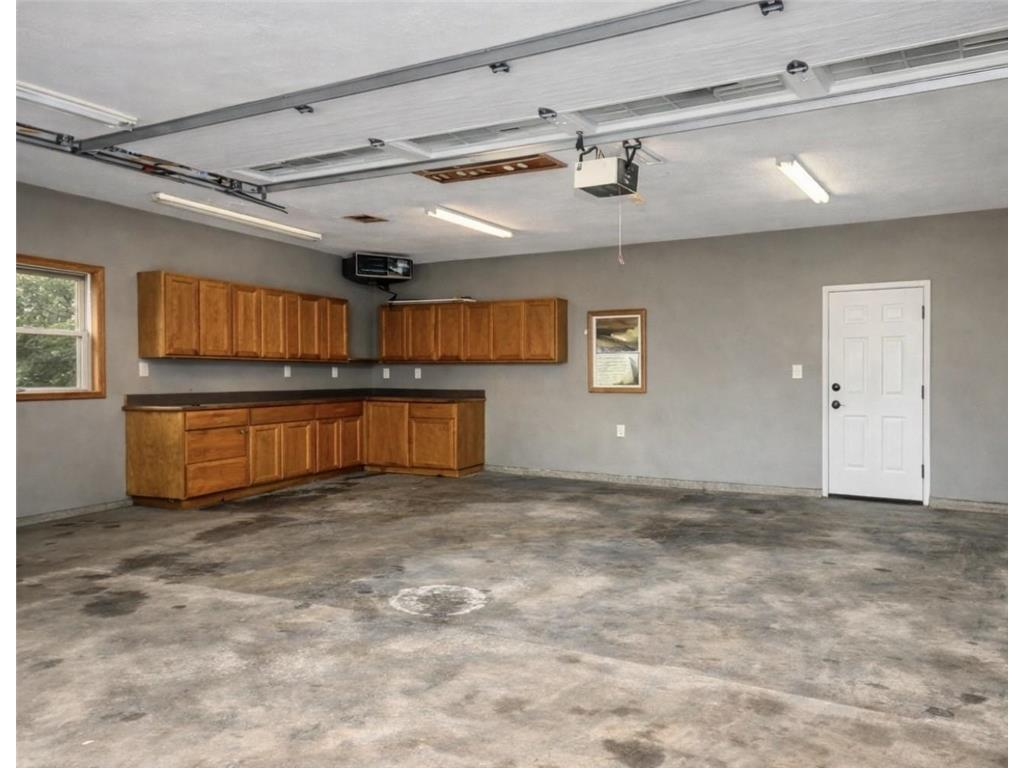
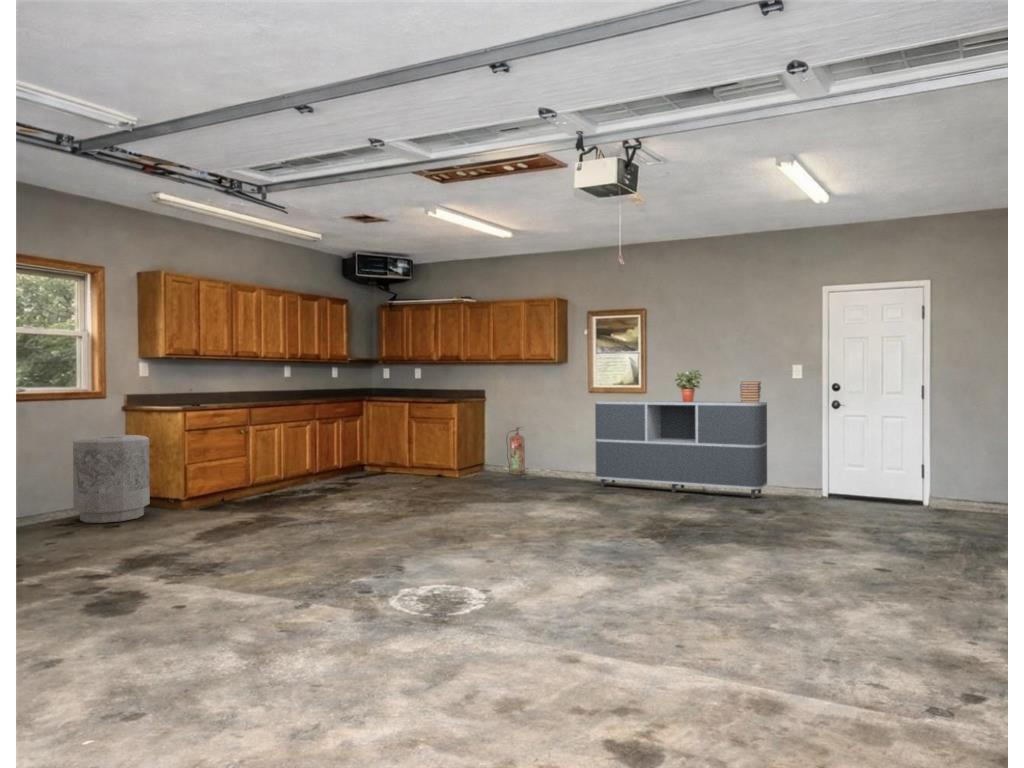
+ fire extinguisher [505,426,526,476]
+ book stack [739,381,762,403]
+ potted plant [673,369,703,402]
+ trash can [72,434,151,524]
+ sideboard [594,400,768,499]
